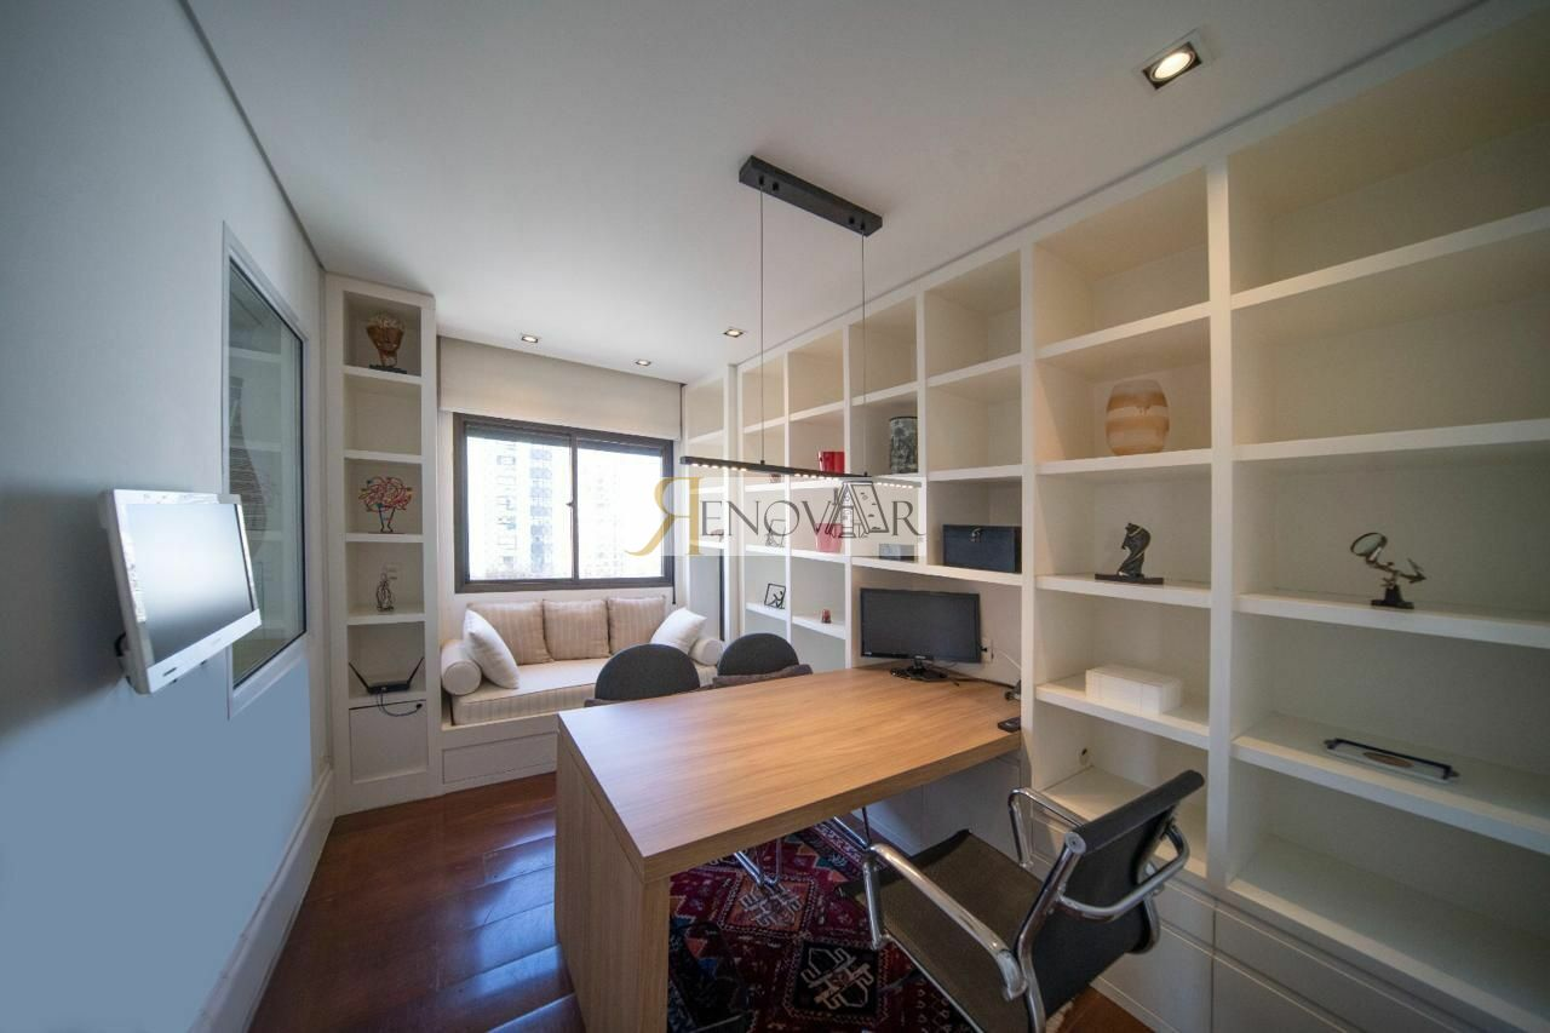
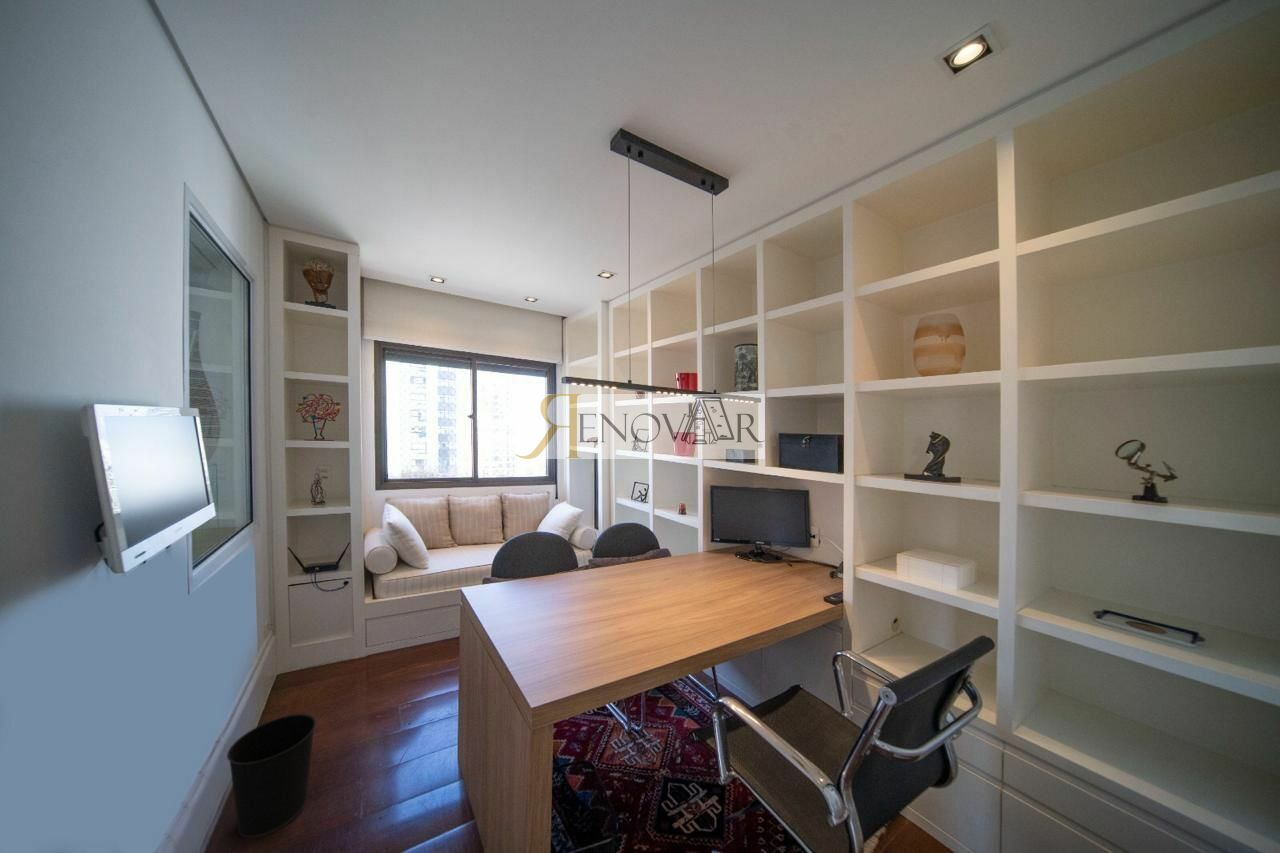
+ wastebasket [226,713,317,839]
